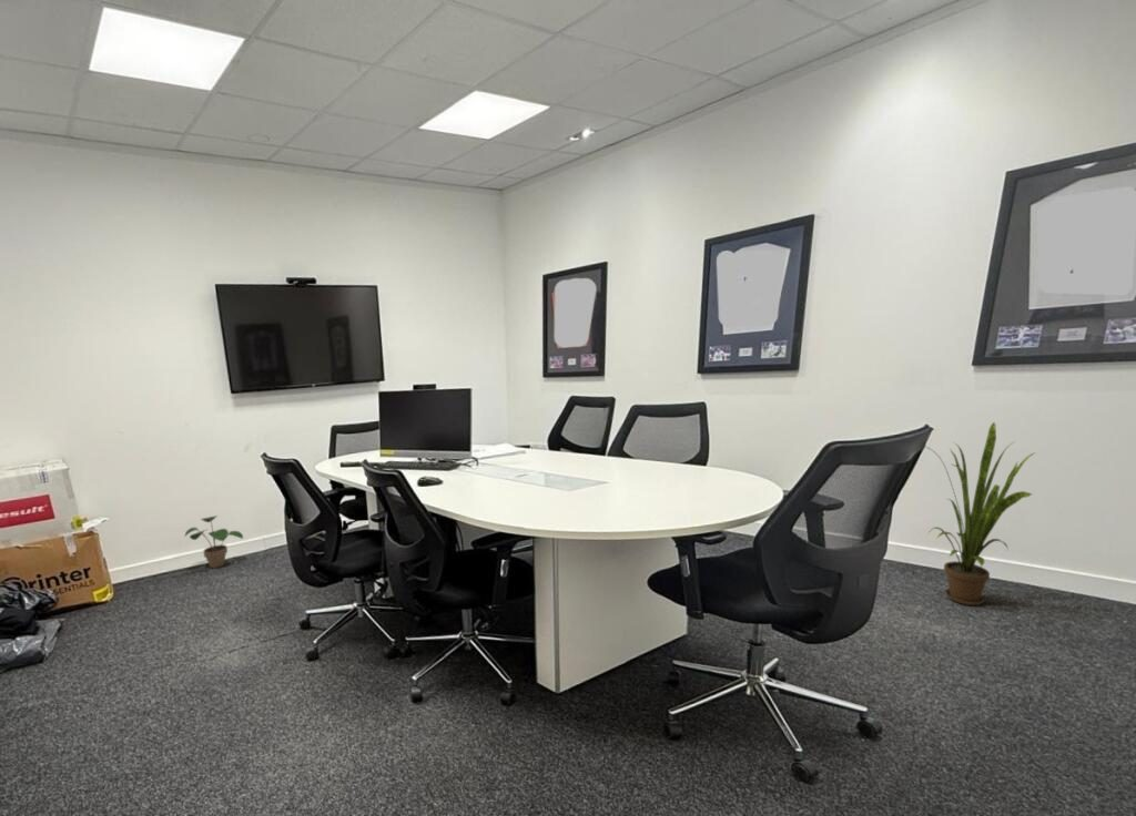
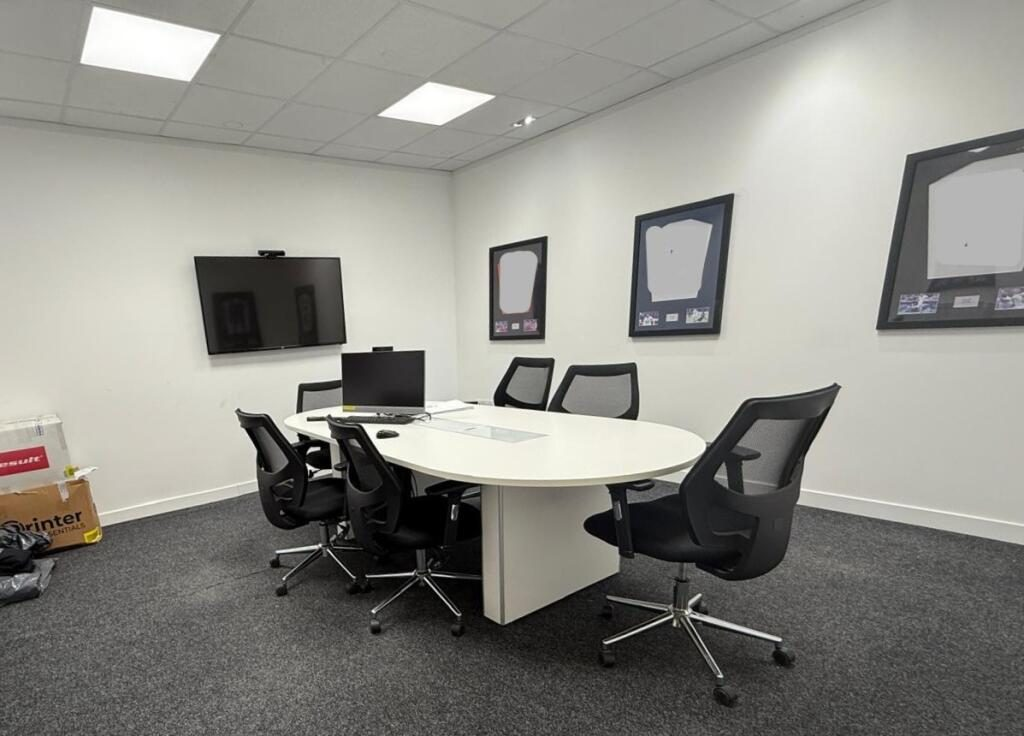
- house plant [925,421,1037,606]
- potted plant [184,514,244,569]
